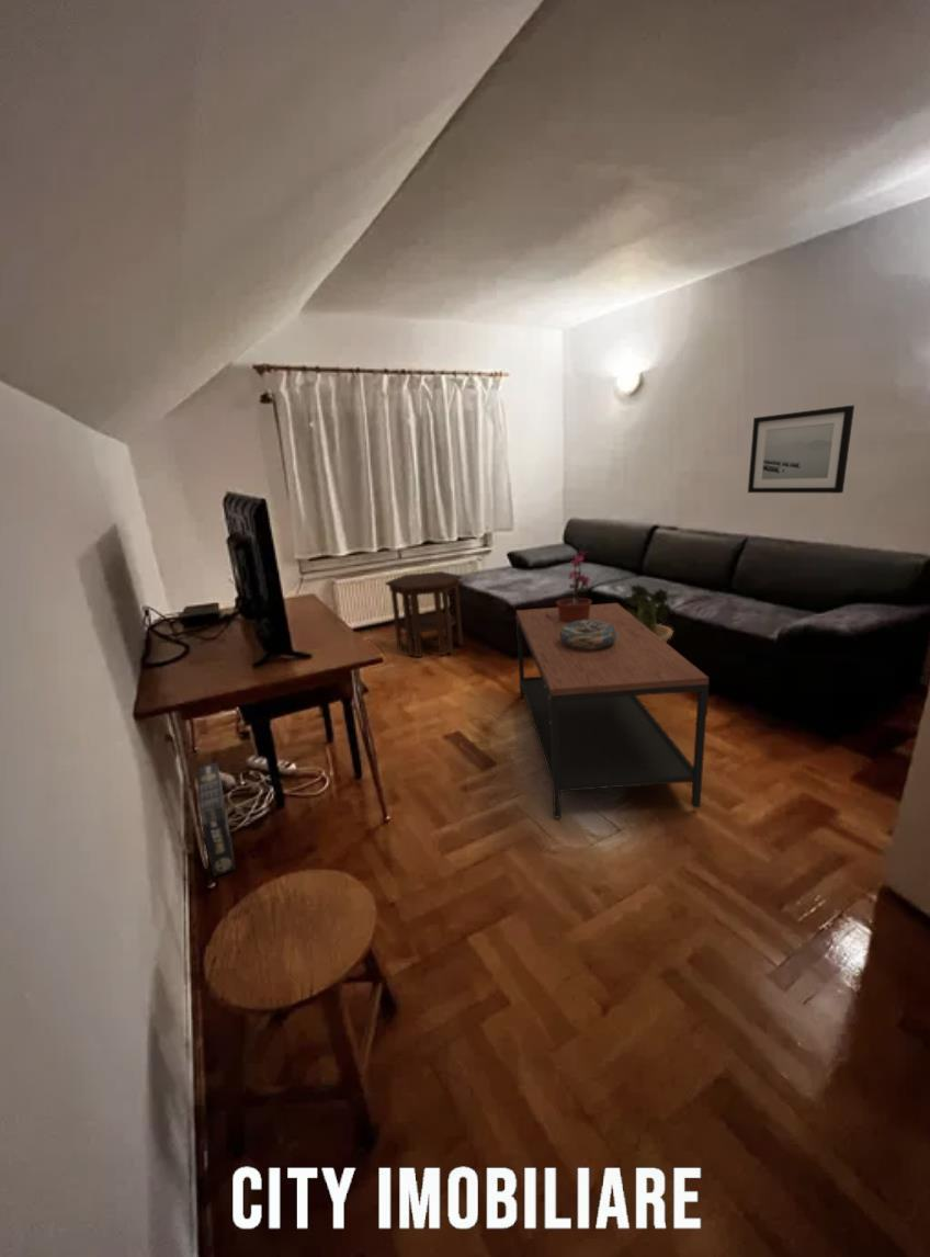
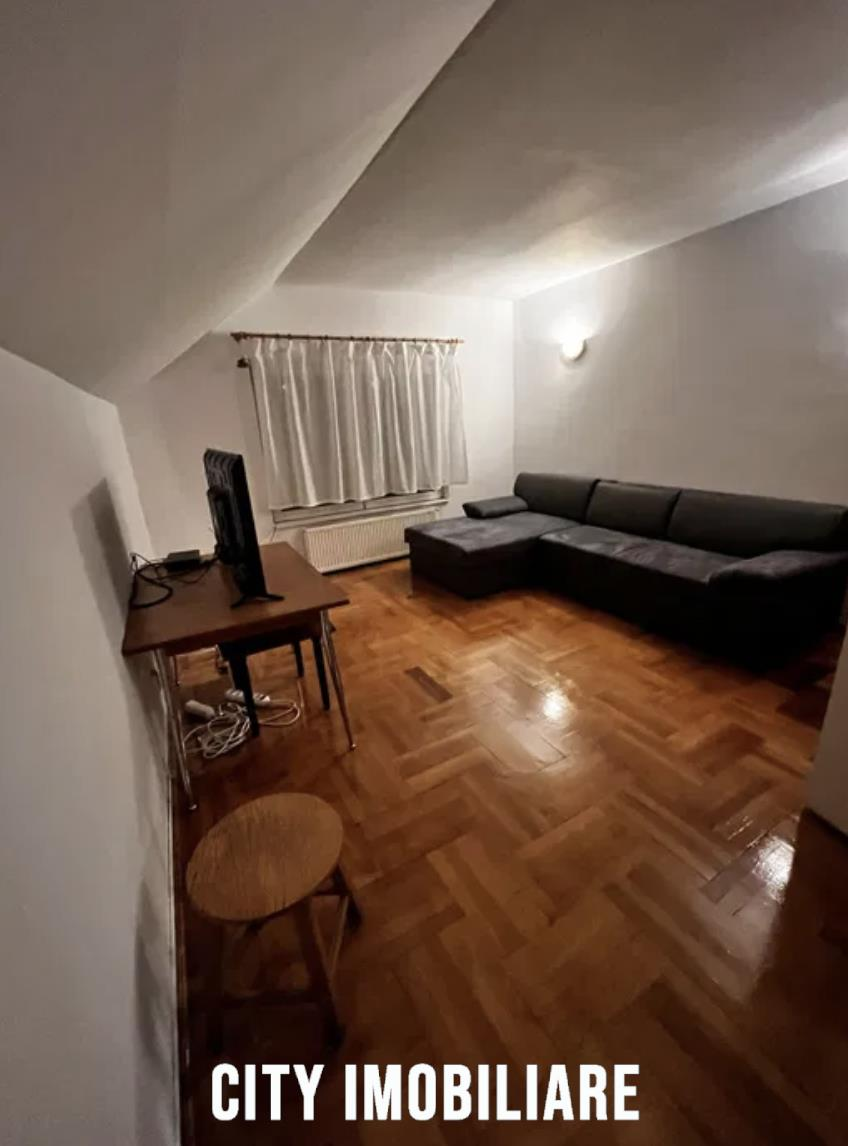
- decorative bowl [559,620,617,649]
- wall art [747,405,855,495]
- box [197,762,236,877]
- side table [384,570,464,658]
- potted plant [545,551,593,623]
- coffee table [514,602,711,819]
- potted plant [622,581,676,643]
